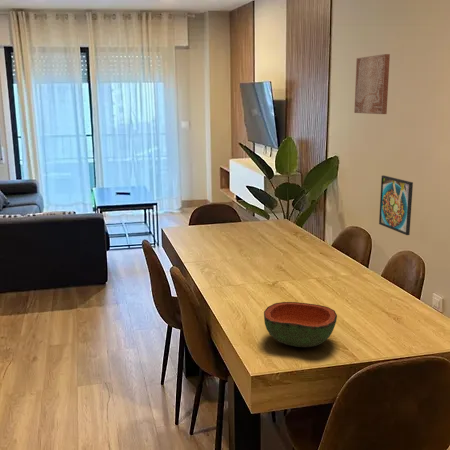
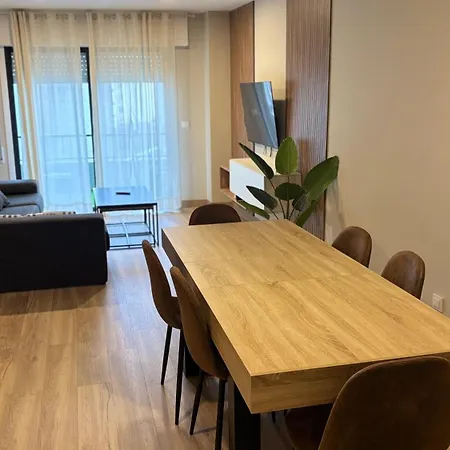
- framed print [378,174,414,236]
- wall art [353,53,391,115]
- bowl [263,301,338,348]
